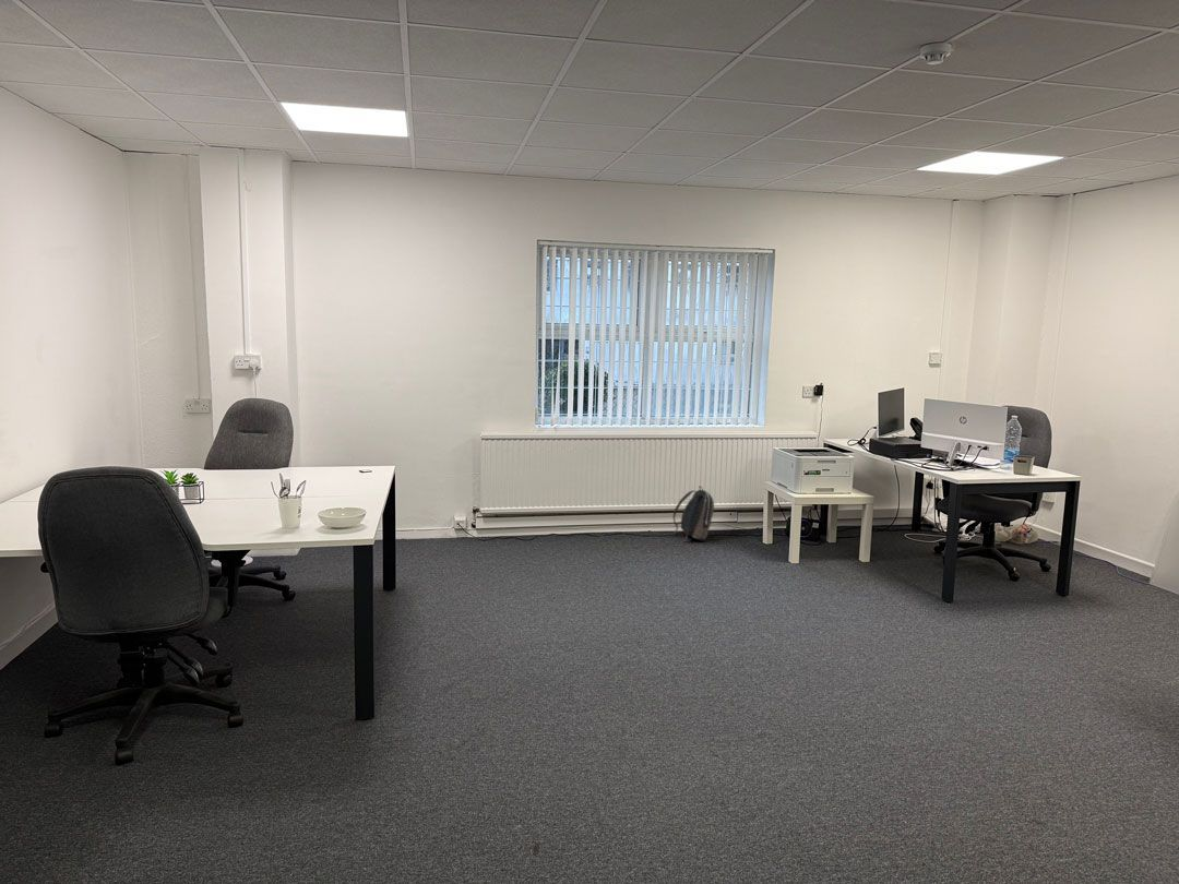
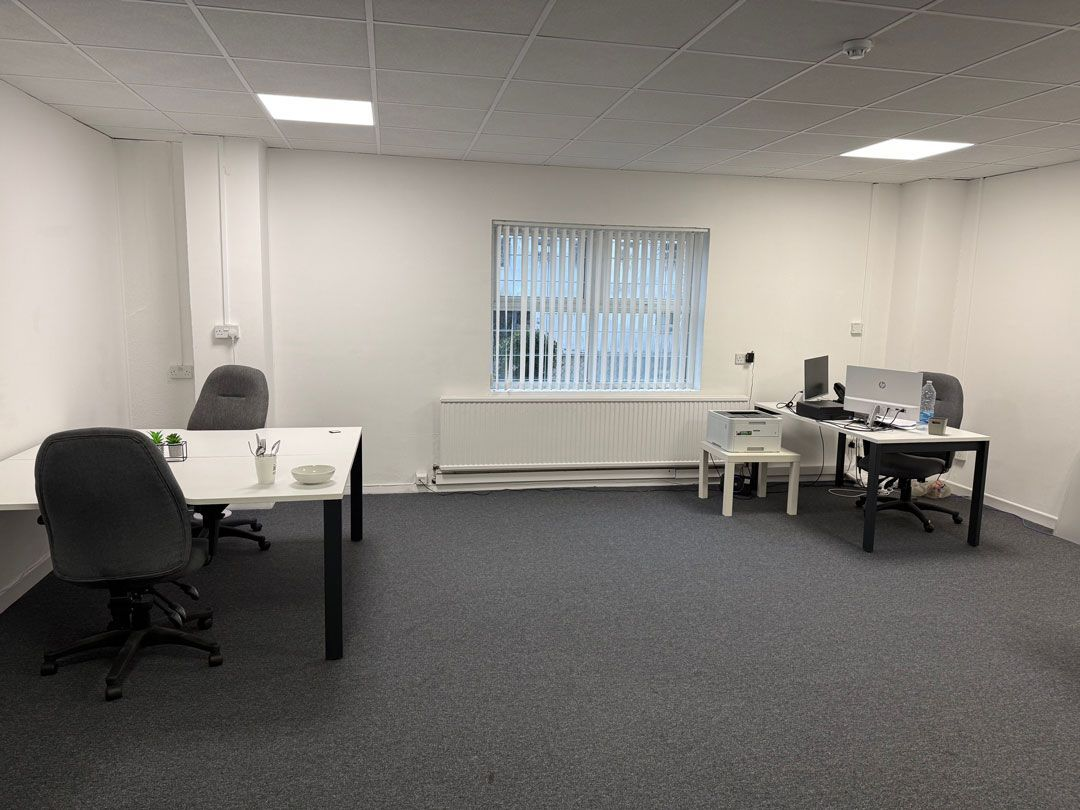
- backpack [672,485,715,542]
